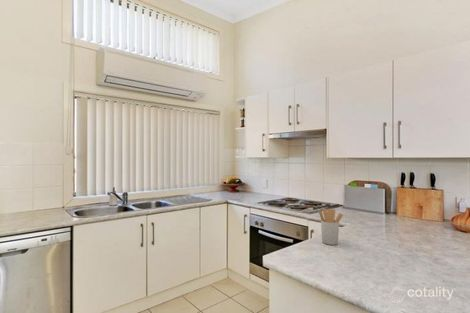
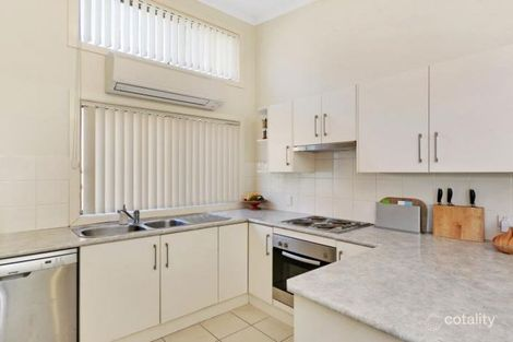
- utensil holder [318,207,344,246]
